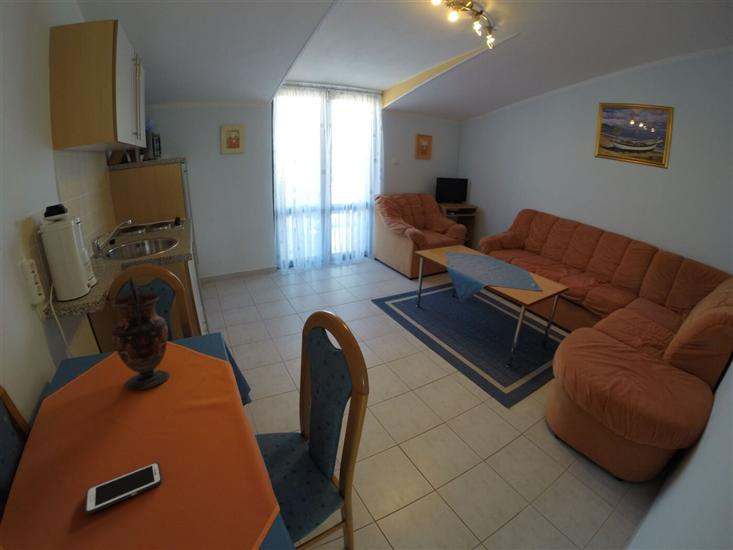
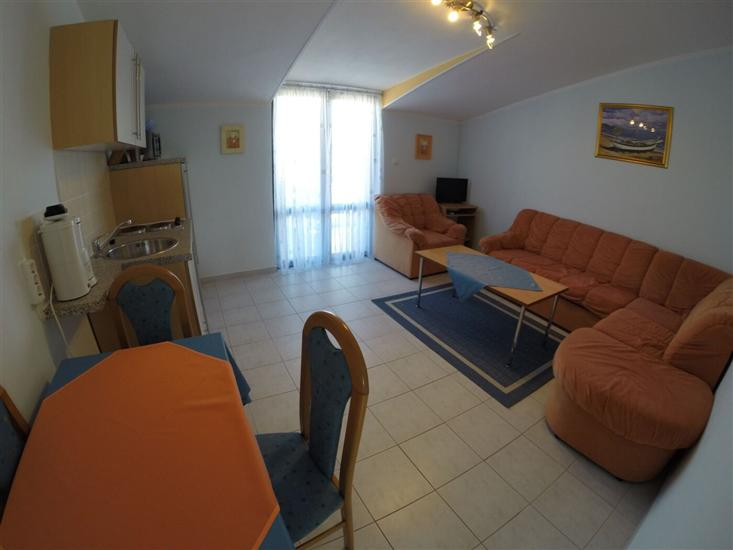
- vase [110,277,171,391]
- cell phone [84,461,163,515]
